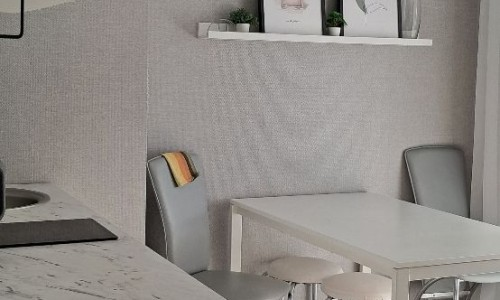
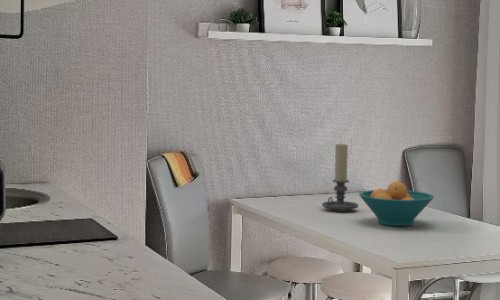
+ fruit bowl [358,180,435,227]
+ candle holder [321,142,359,213]
